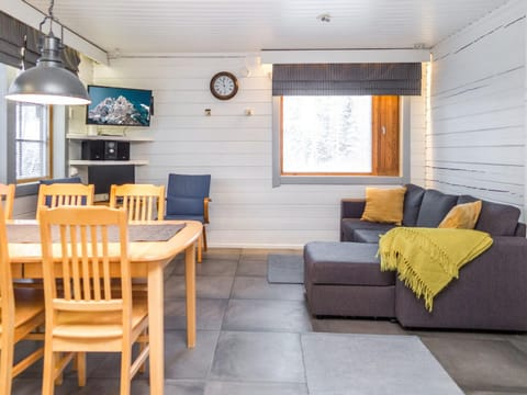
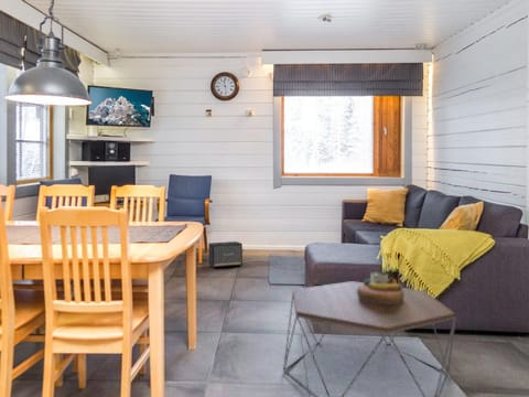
+ coffee table [282,280,457,397]
+ speaker [207,240,244,269]
+ decorative bowl [357,270,404,304]
